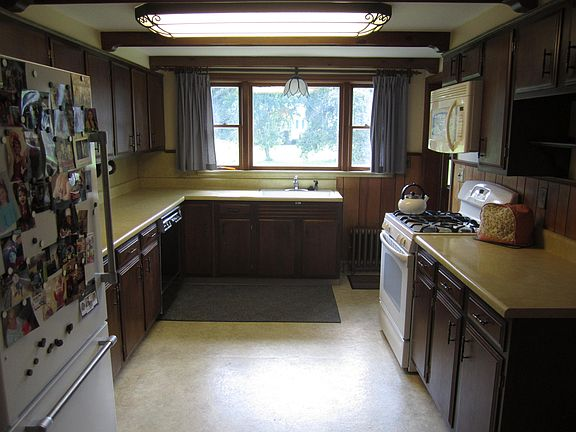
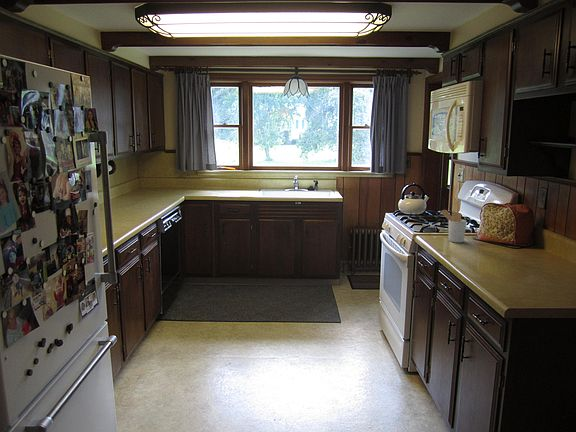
+ utensil holder [439,209,467,243]
